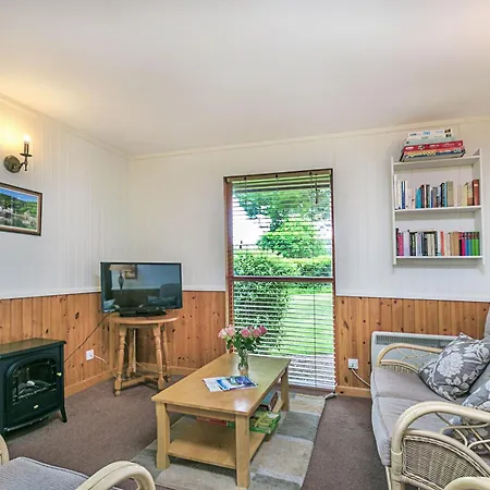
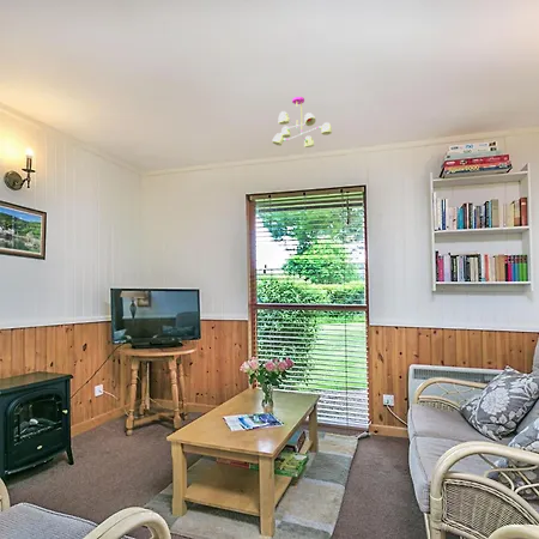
+ ceiling light fixture [271,96,333,149]
